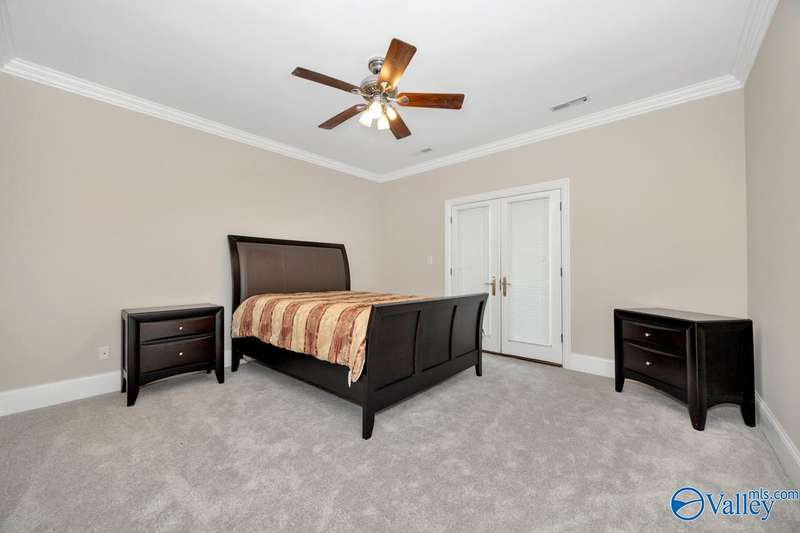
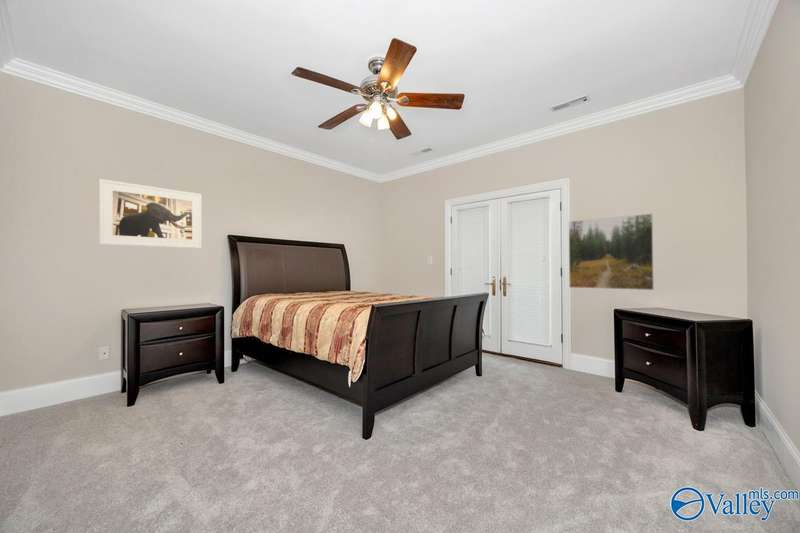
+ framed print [568,213,655,291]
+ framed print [98,178,203,249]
